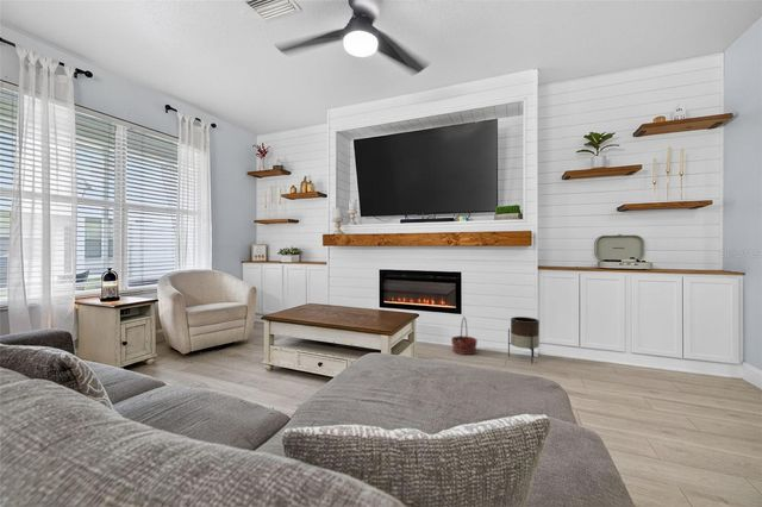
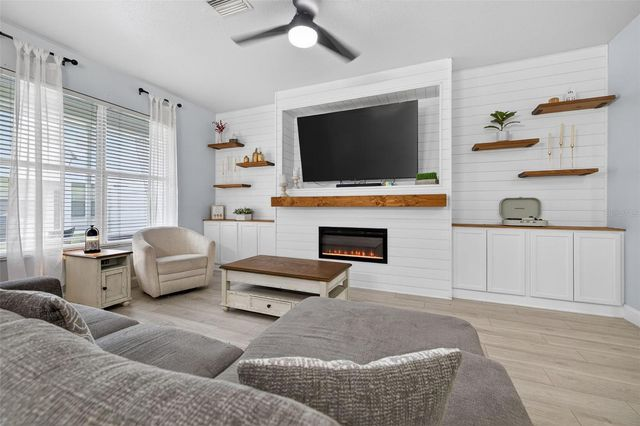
- planter [507,315,541,365]
- basket [450,315,479,356]
